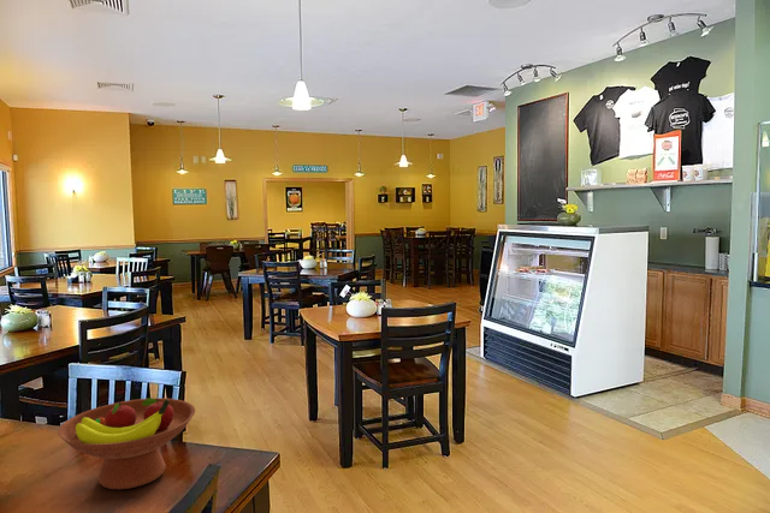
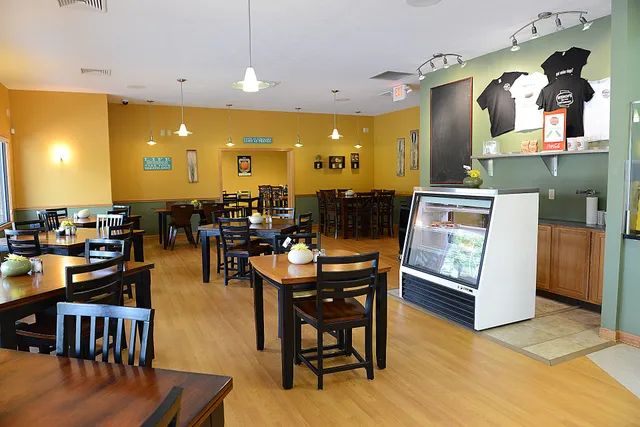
- fruit bowl [57,396,196,491]
